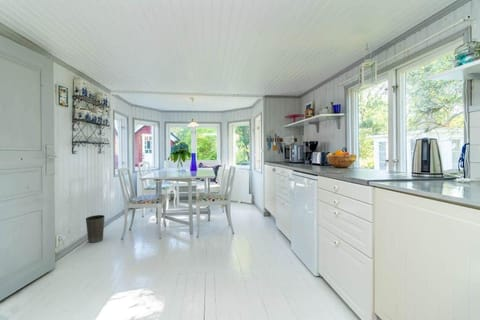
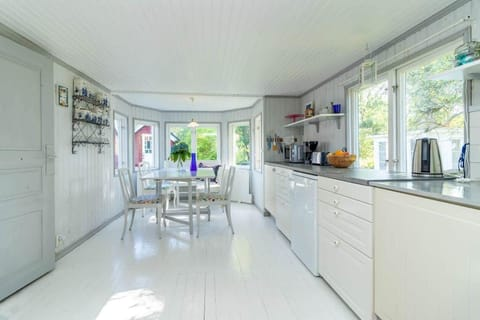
- waste basket [85,214,106,243]
